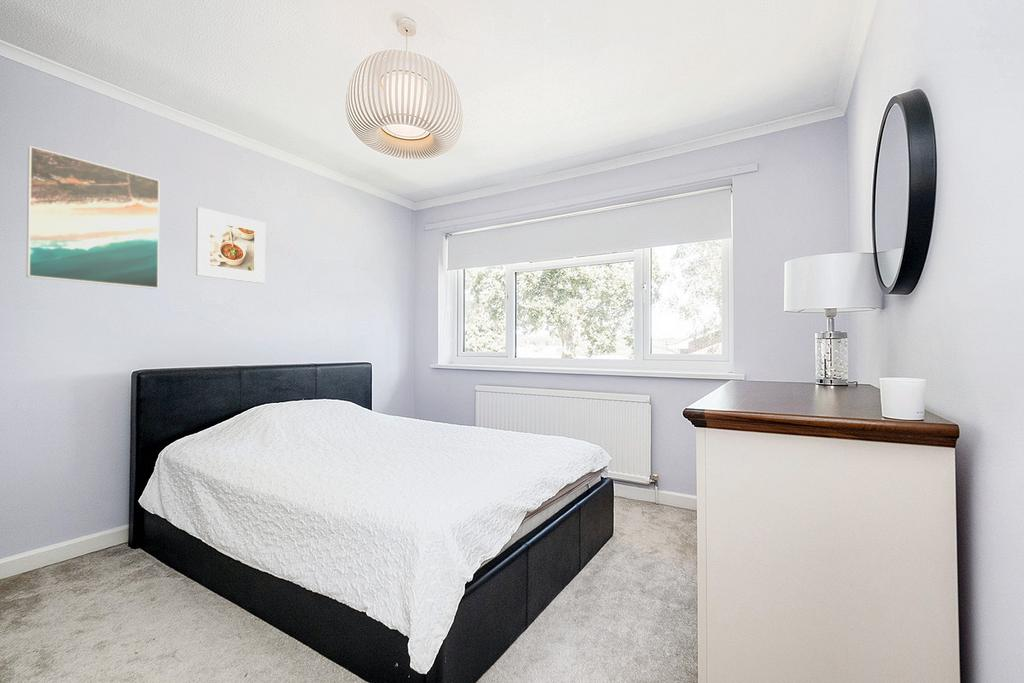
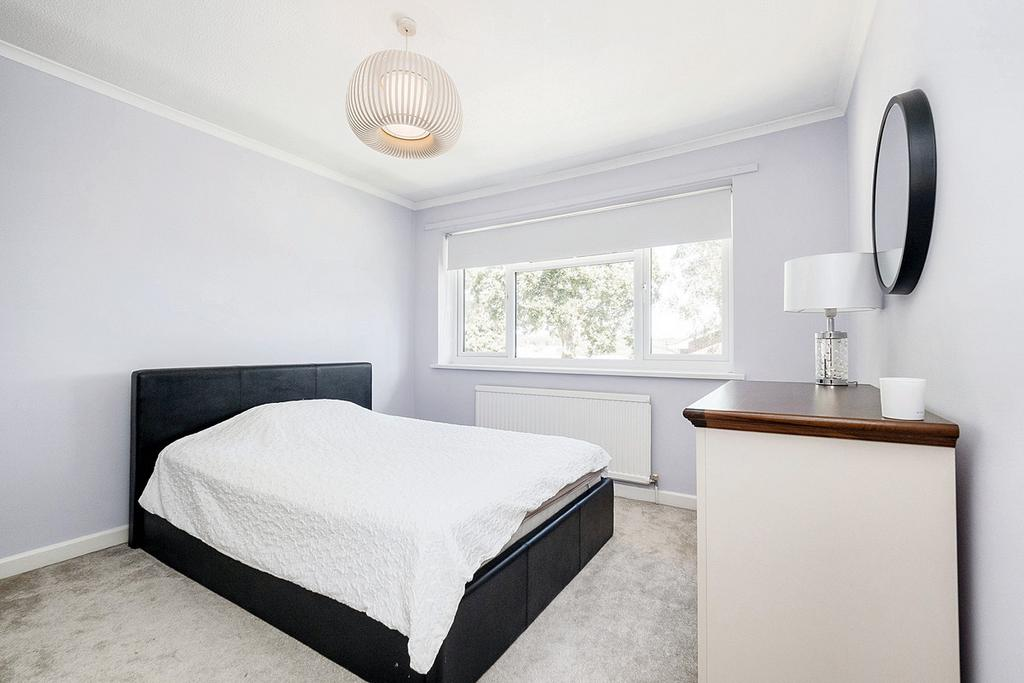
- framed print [25,145,161,290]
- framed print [195,206,266,284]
